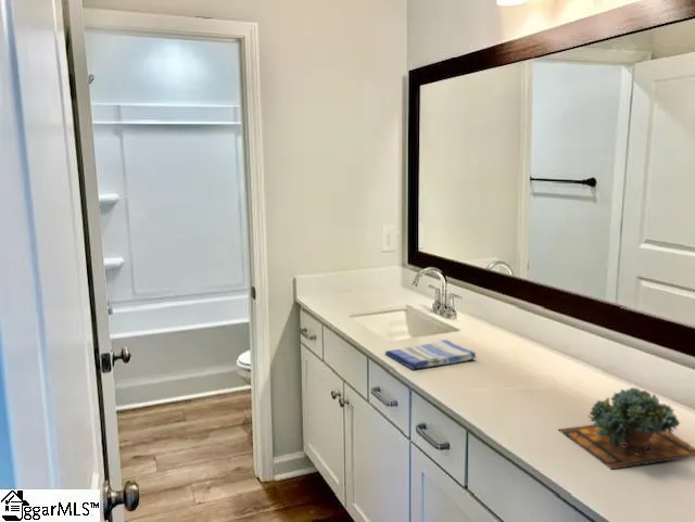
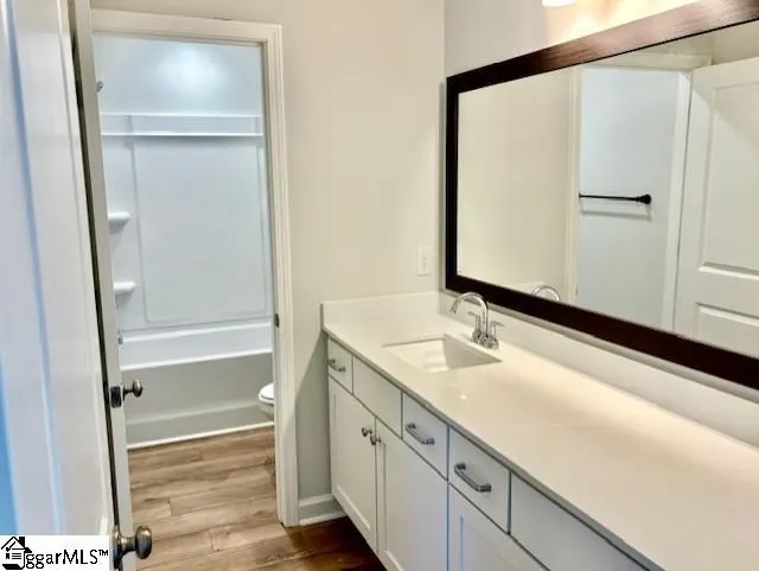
- succulent plant [557,386,695,470]
- dish towel [384,339,478,371]
